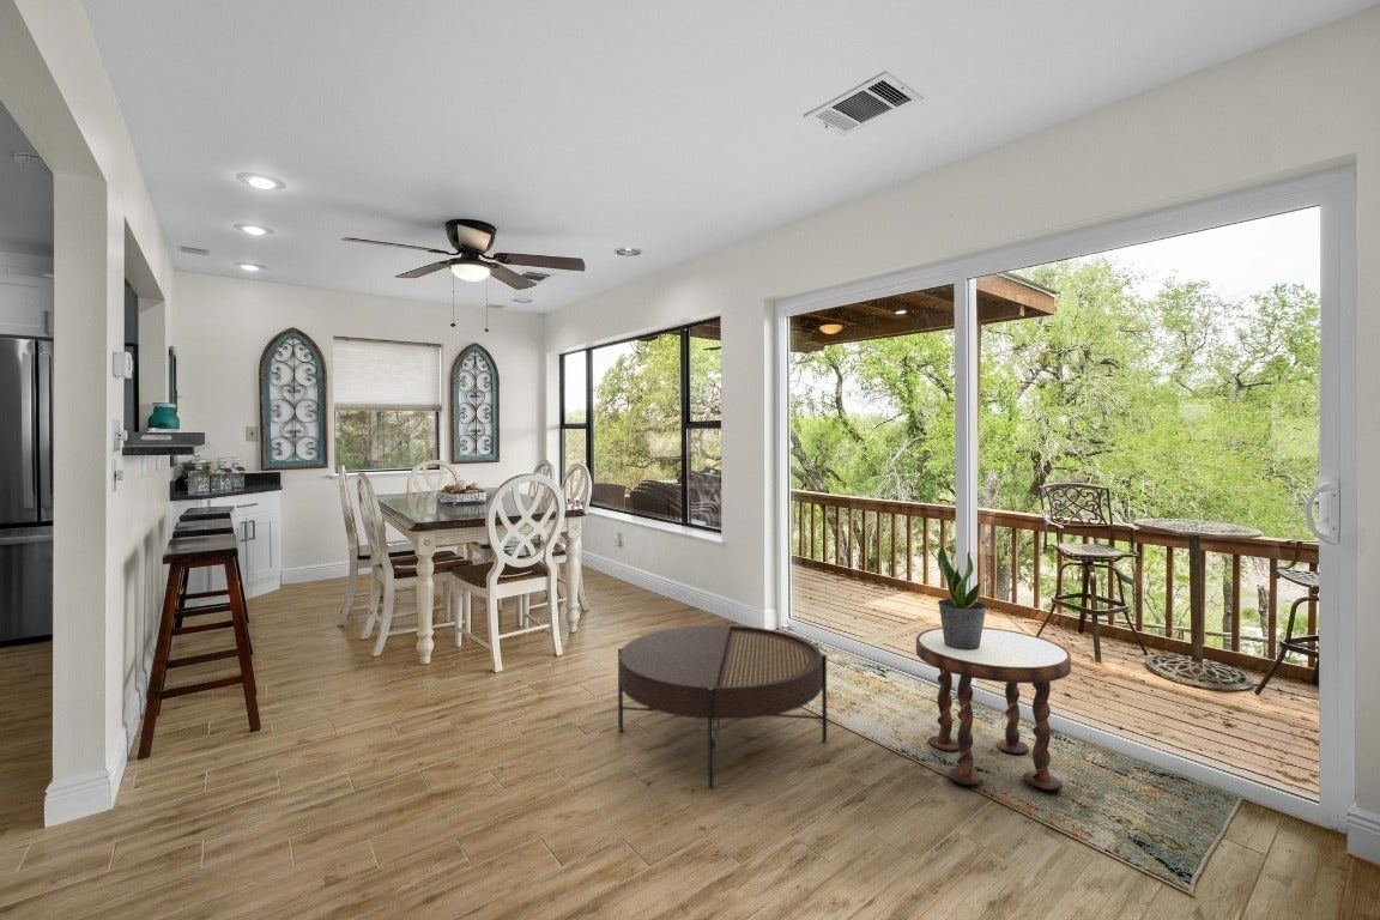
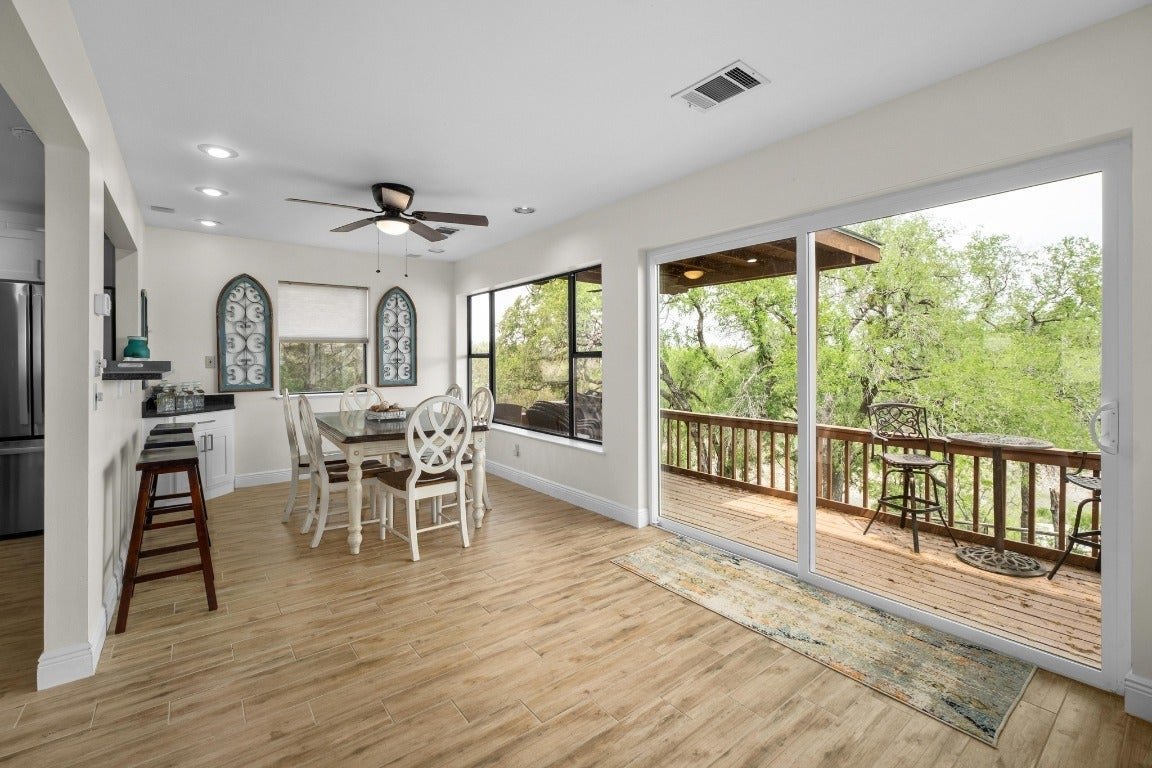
- side table [915,627,1072,791]
- potted plant [937,543,988,650]
- coffee table [617,623,828,792]
